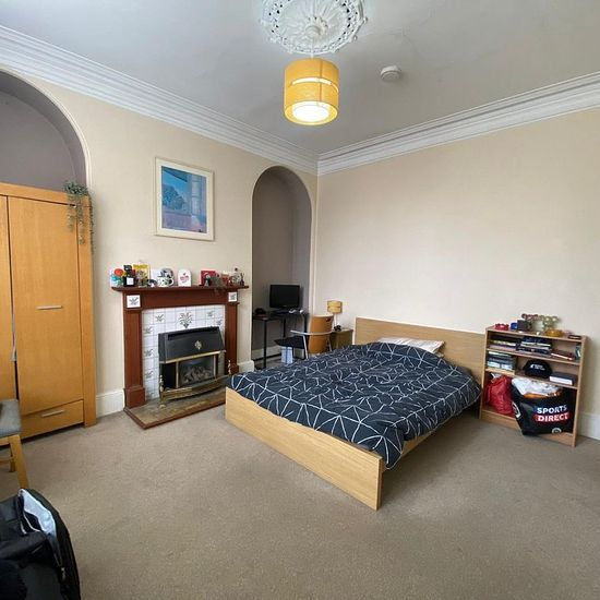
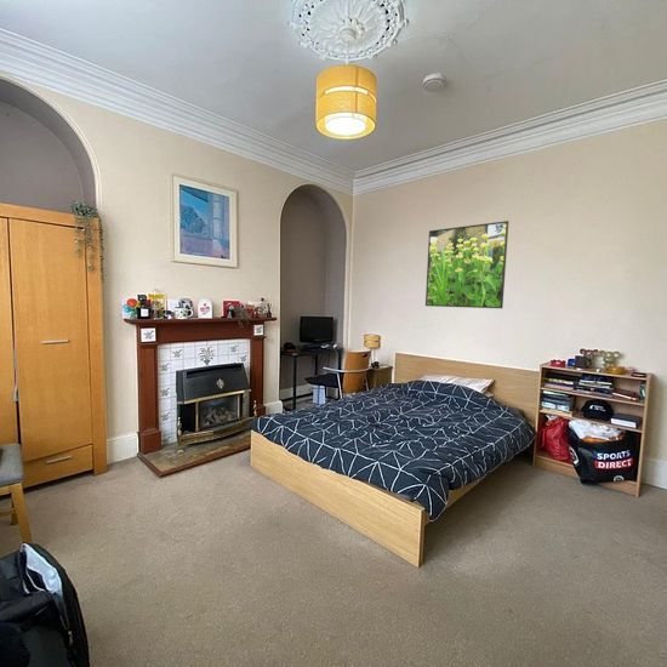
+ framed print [424,220,509,309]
